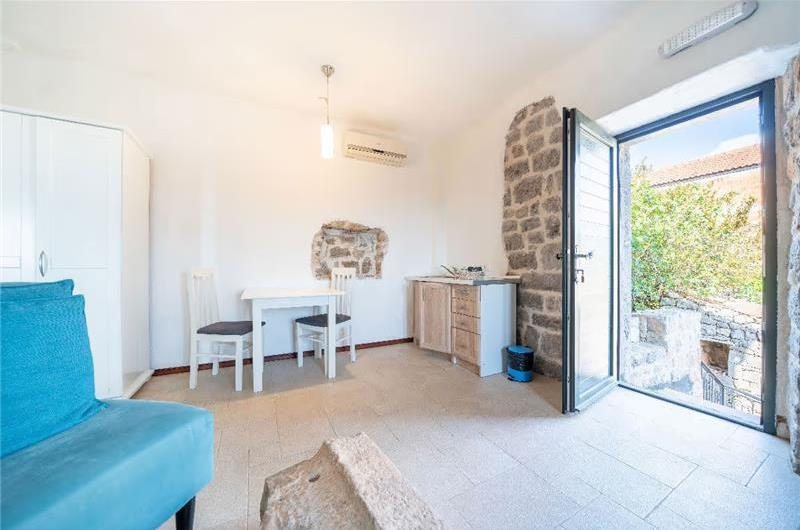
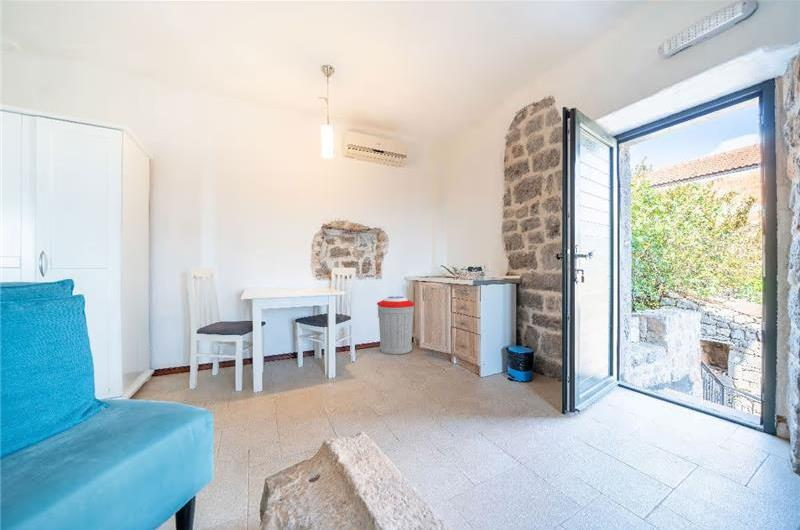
+ trash can [376,295,416,356]
